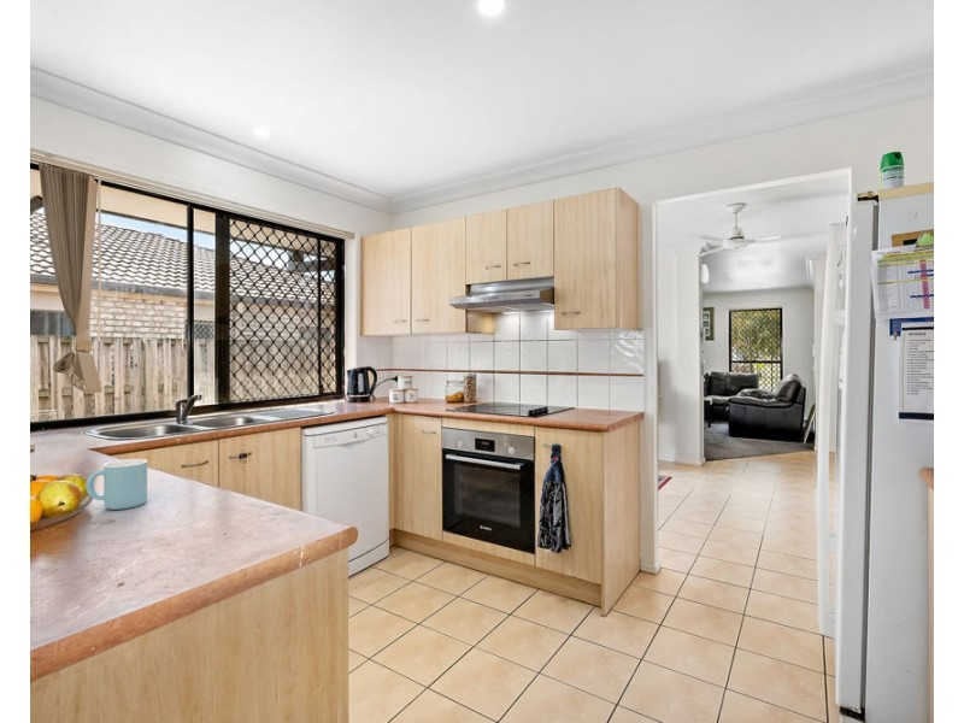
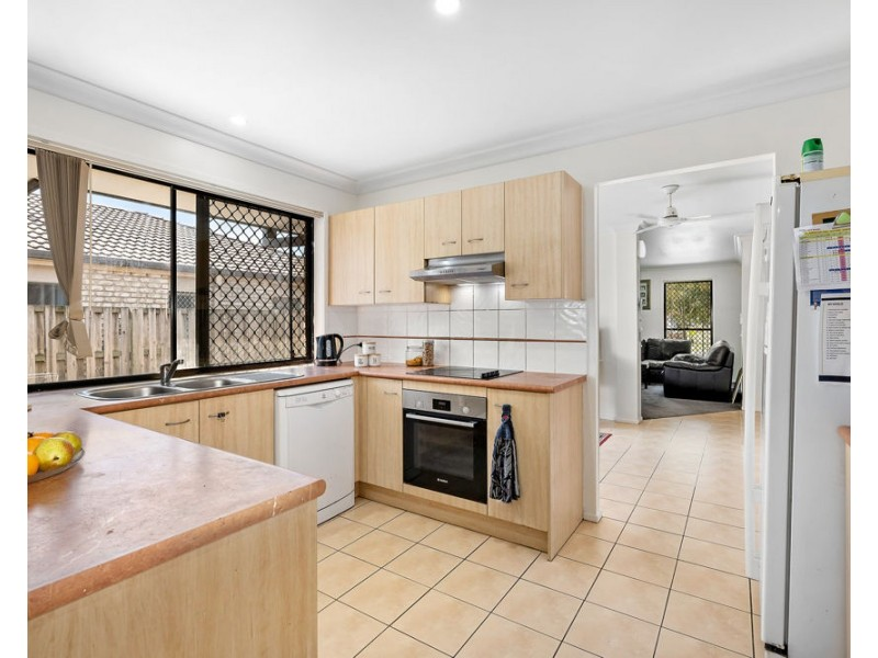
- mug [84,458,148,511]
